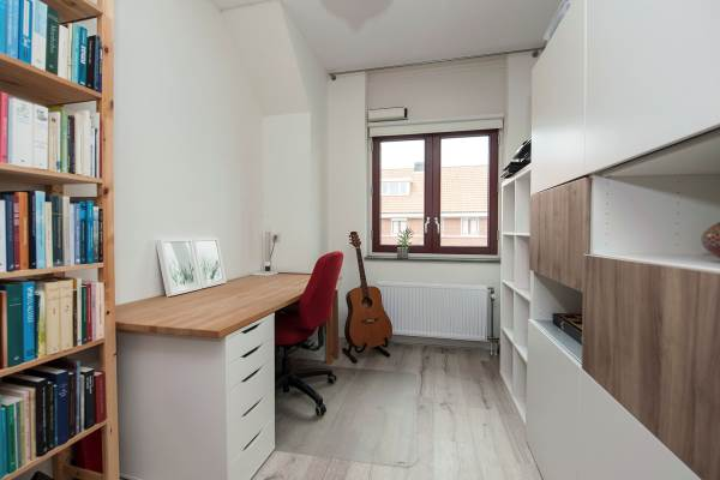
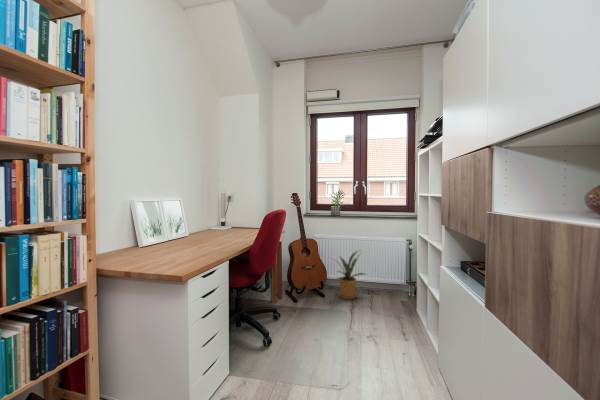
+ house plant [330,249,368,300]
